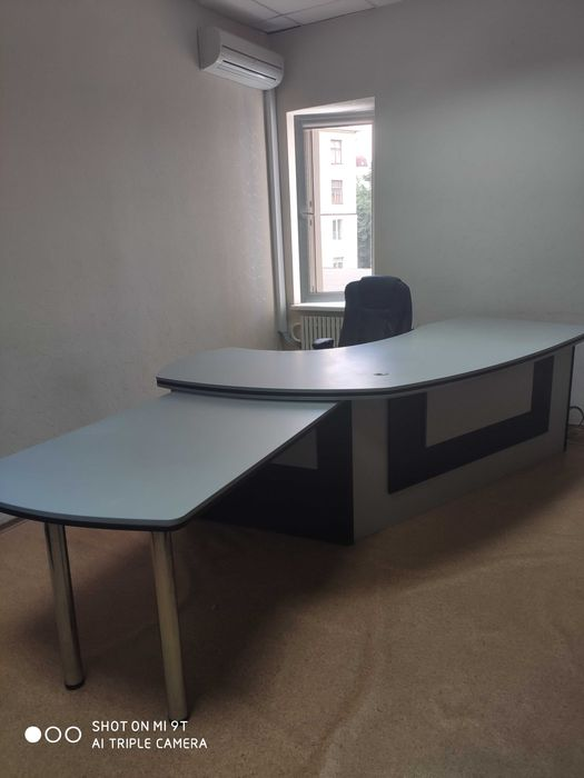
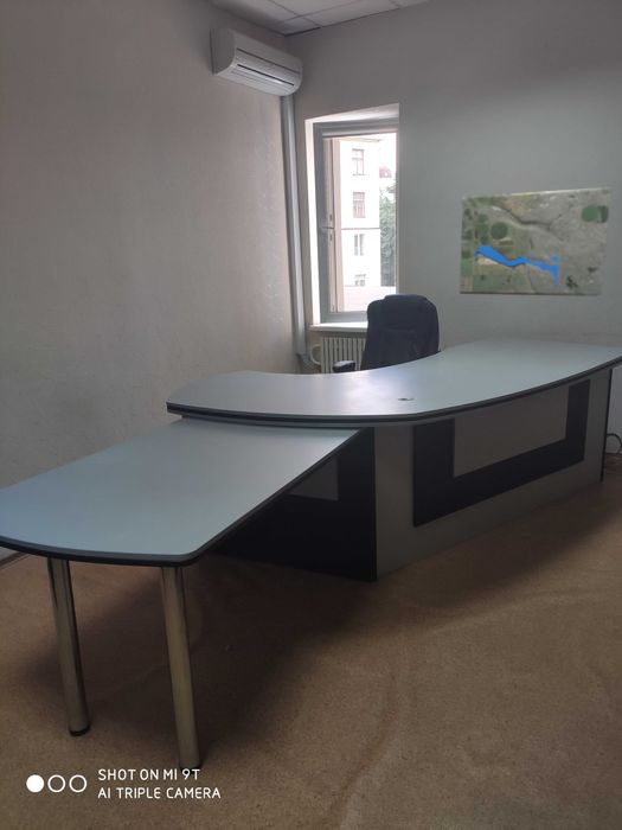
+ road map [459,186,613,298]
